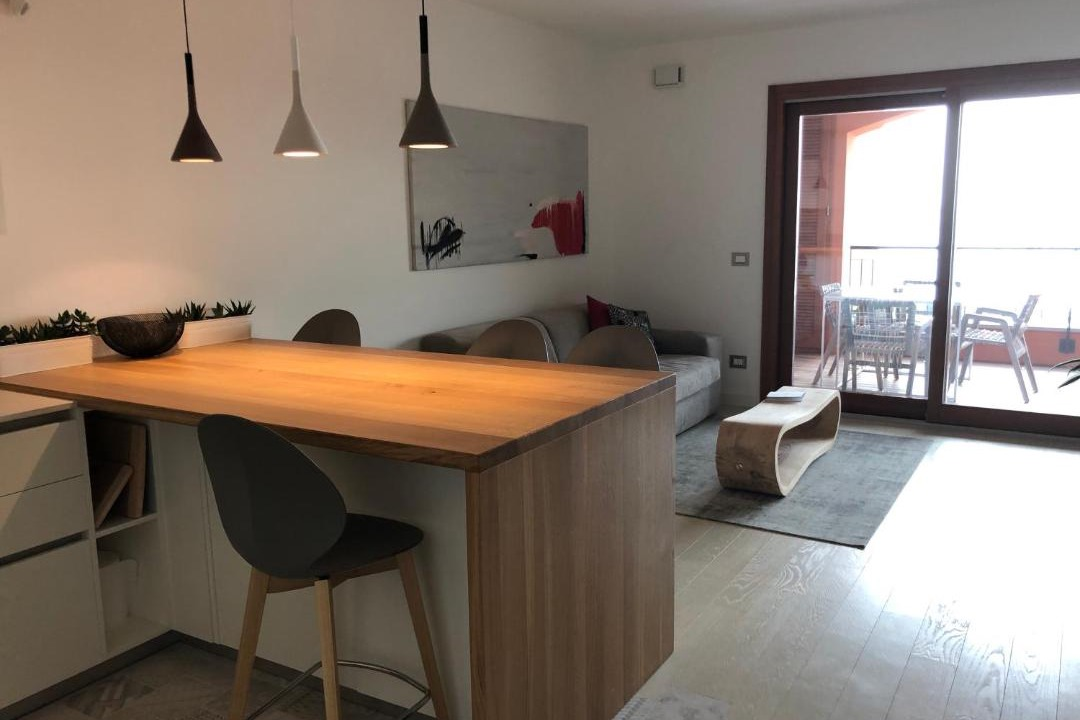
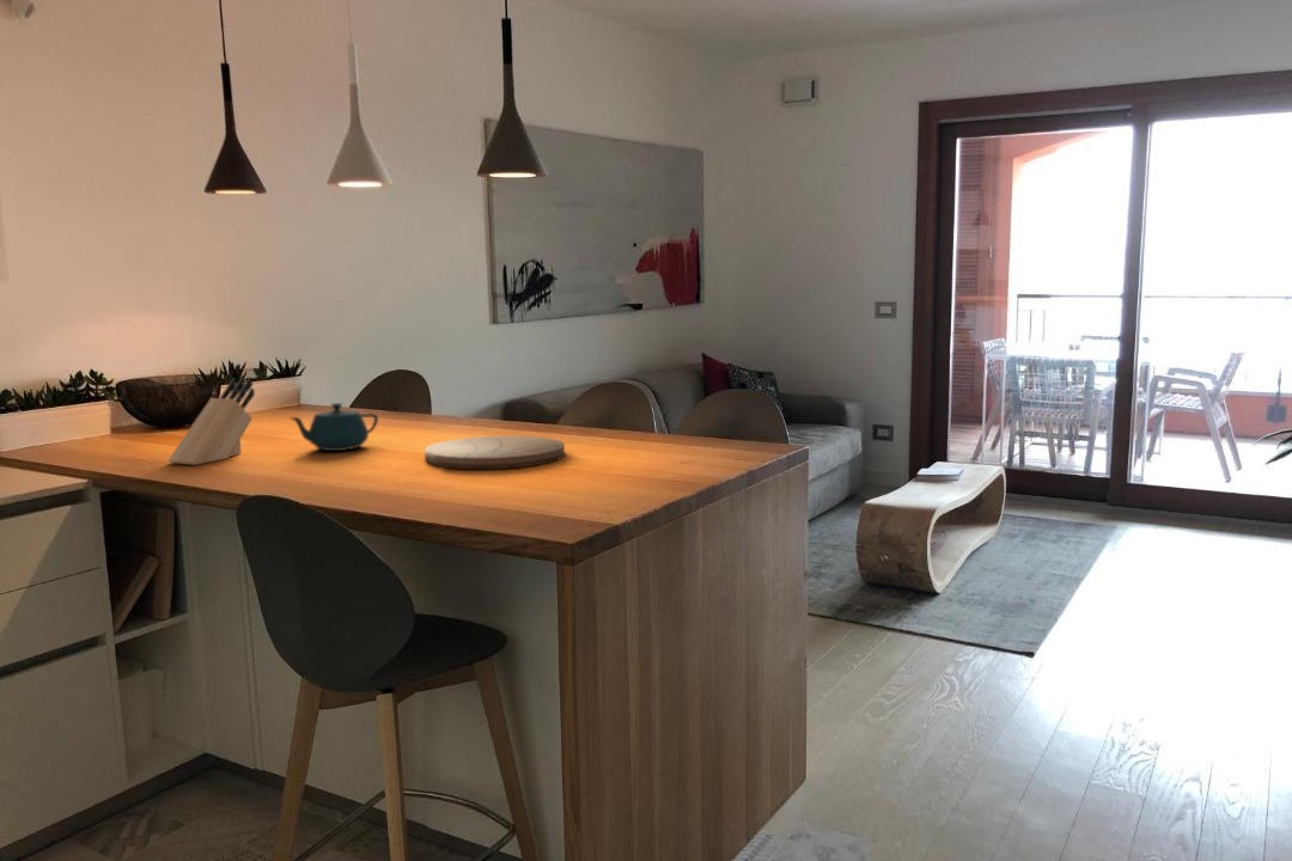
+ teapot [288,402,379,452]
+ cutting board [423,435,566,470]
+ knife block [167,377,256,466]
